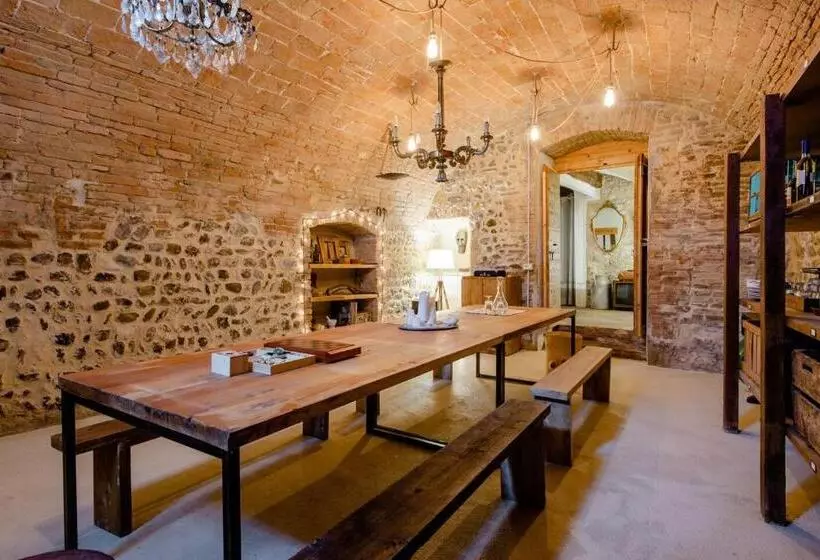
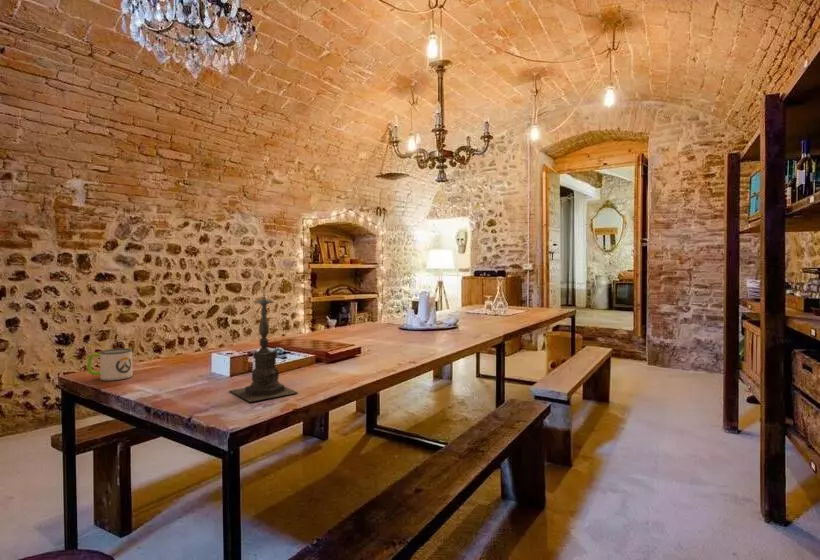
+ mug [86,347,133,381]
+ candle holder [228,289,300,403]
